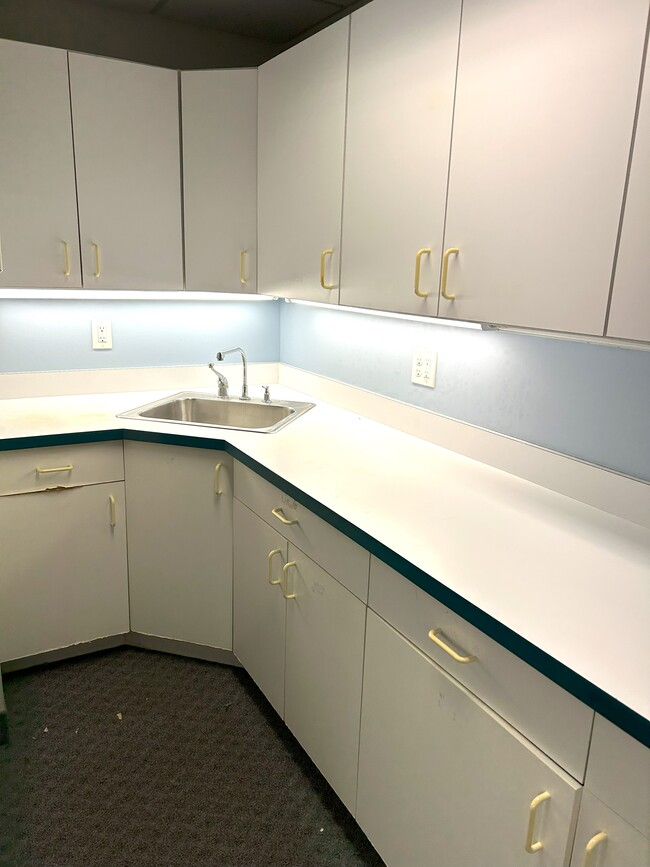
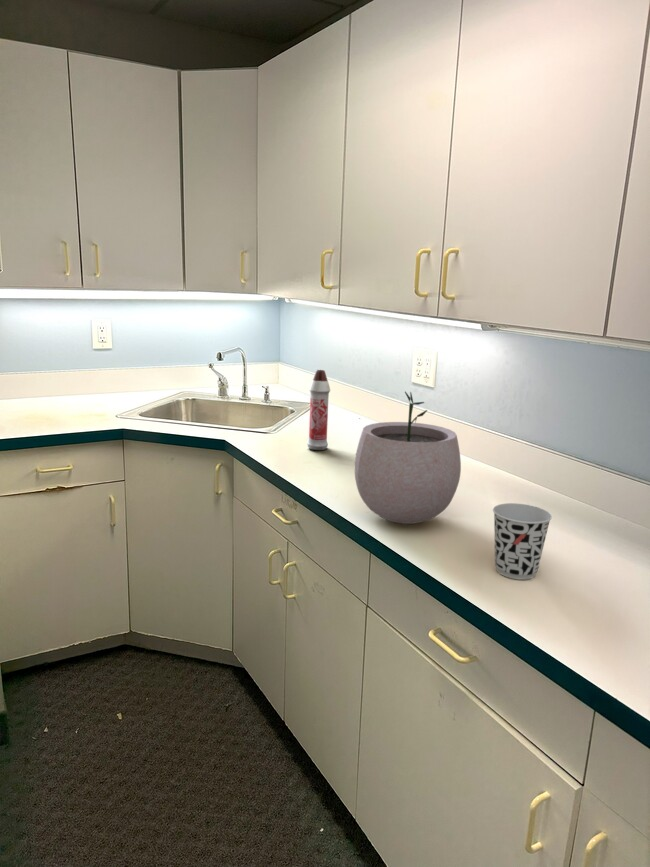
+ plant pot [354,390,462,525]
+ cup [492,502,553,581]
+ spray bottle [306,369,331,451]
